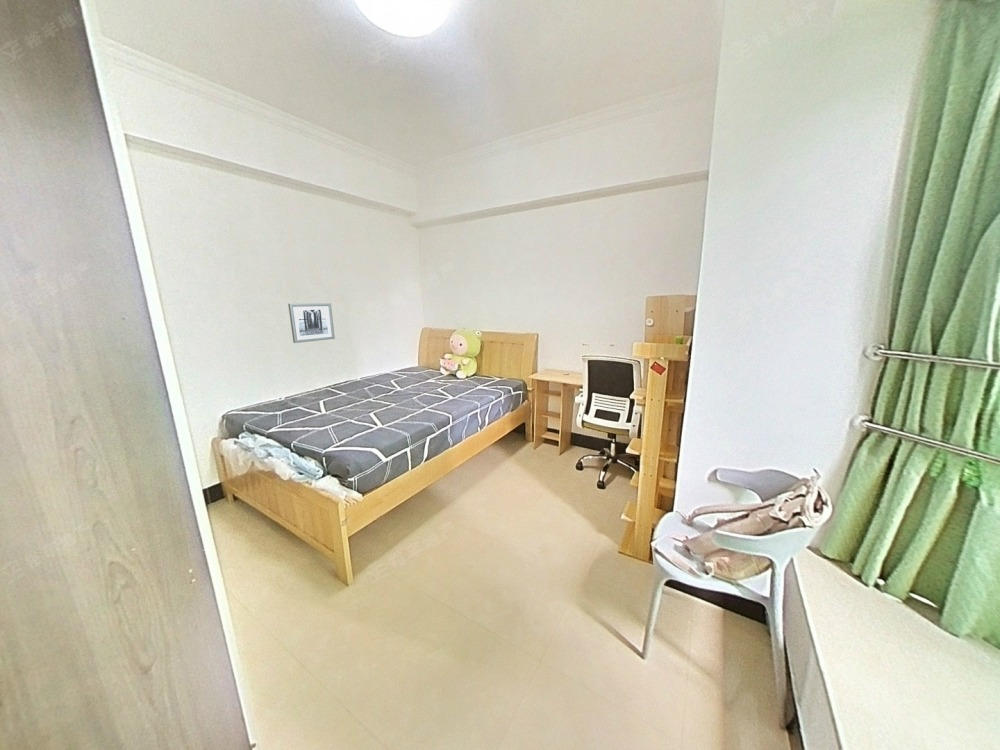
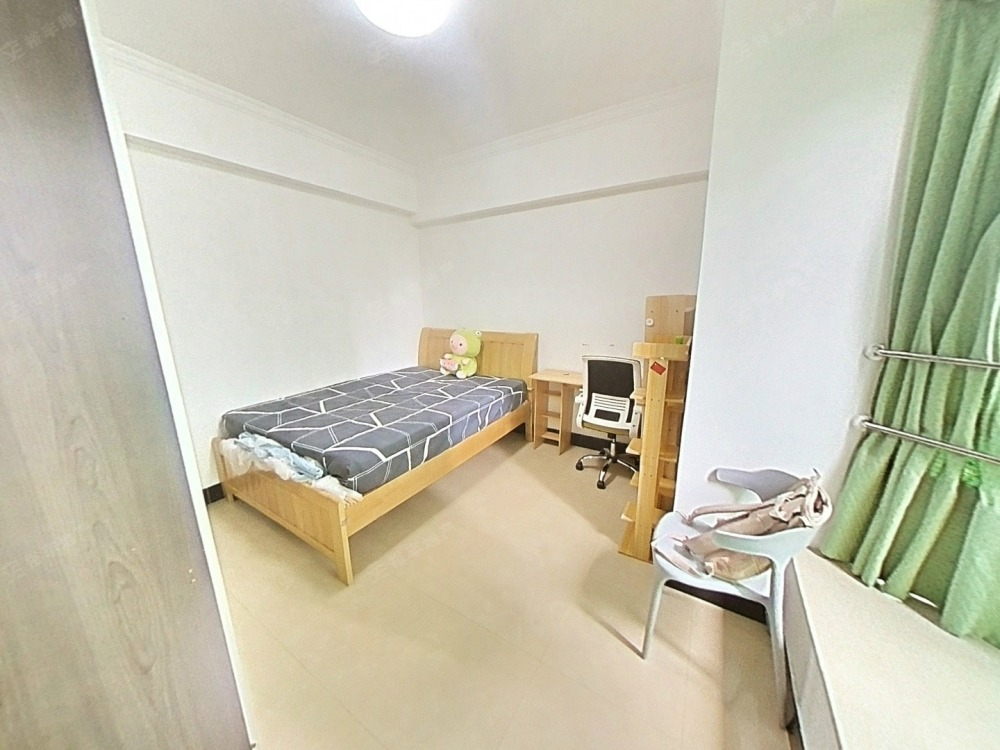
- wall art [287,302,336,344]
